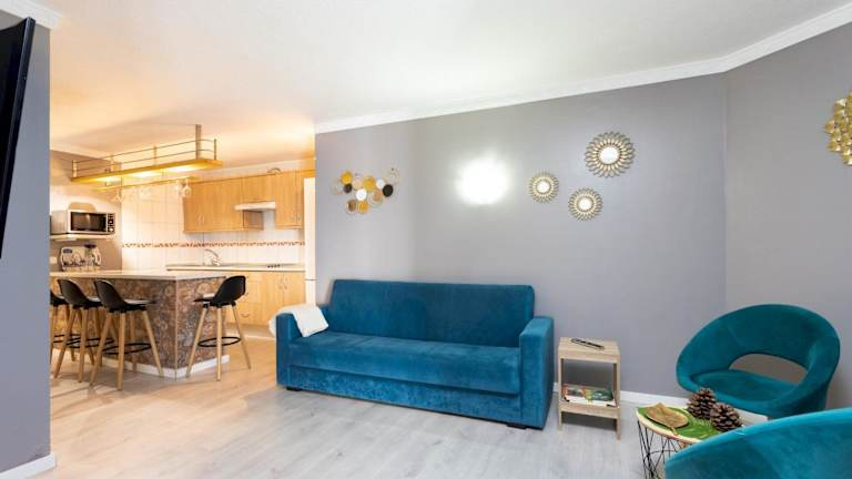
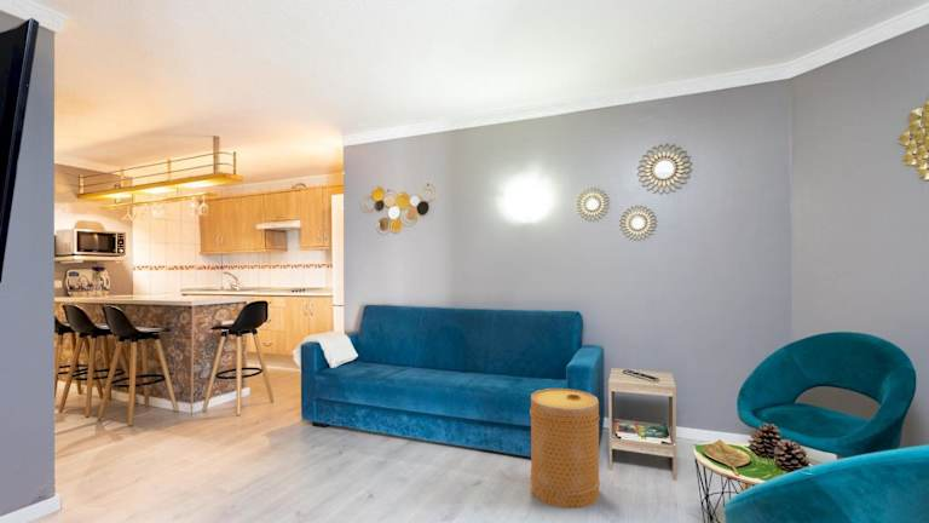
+ basket [529,387,601,510]
